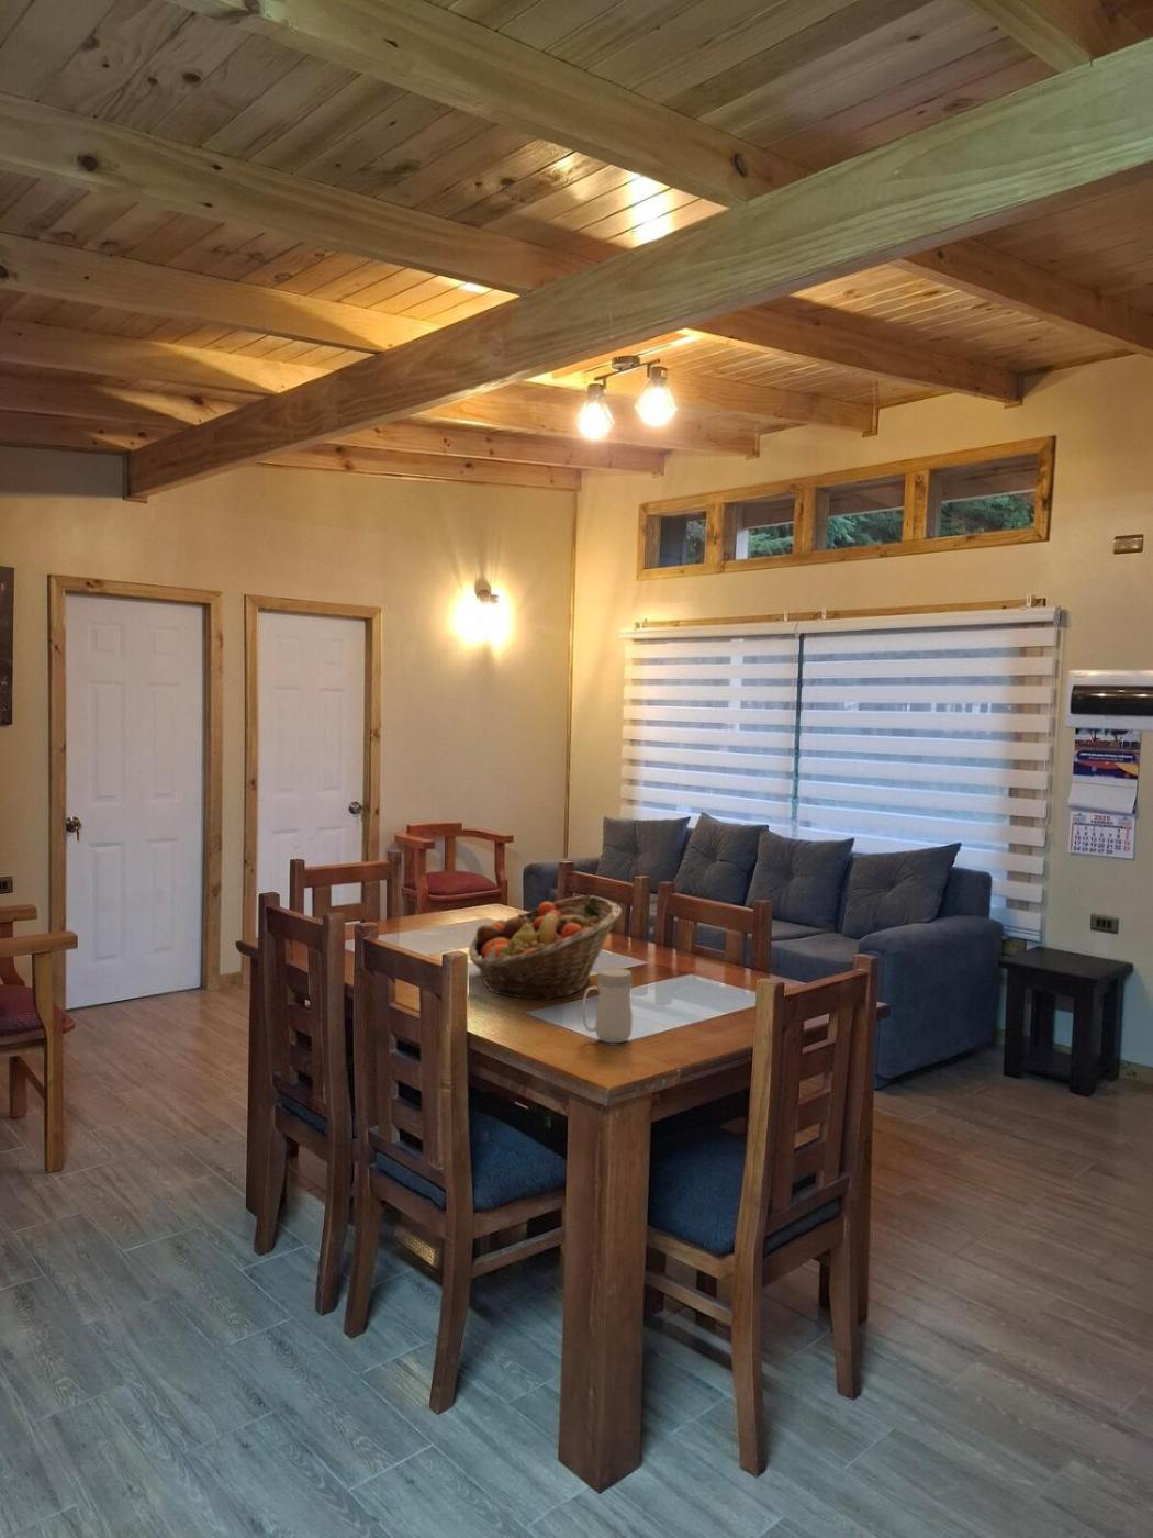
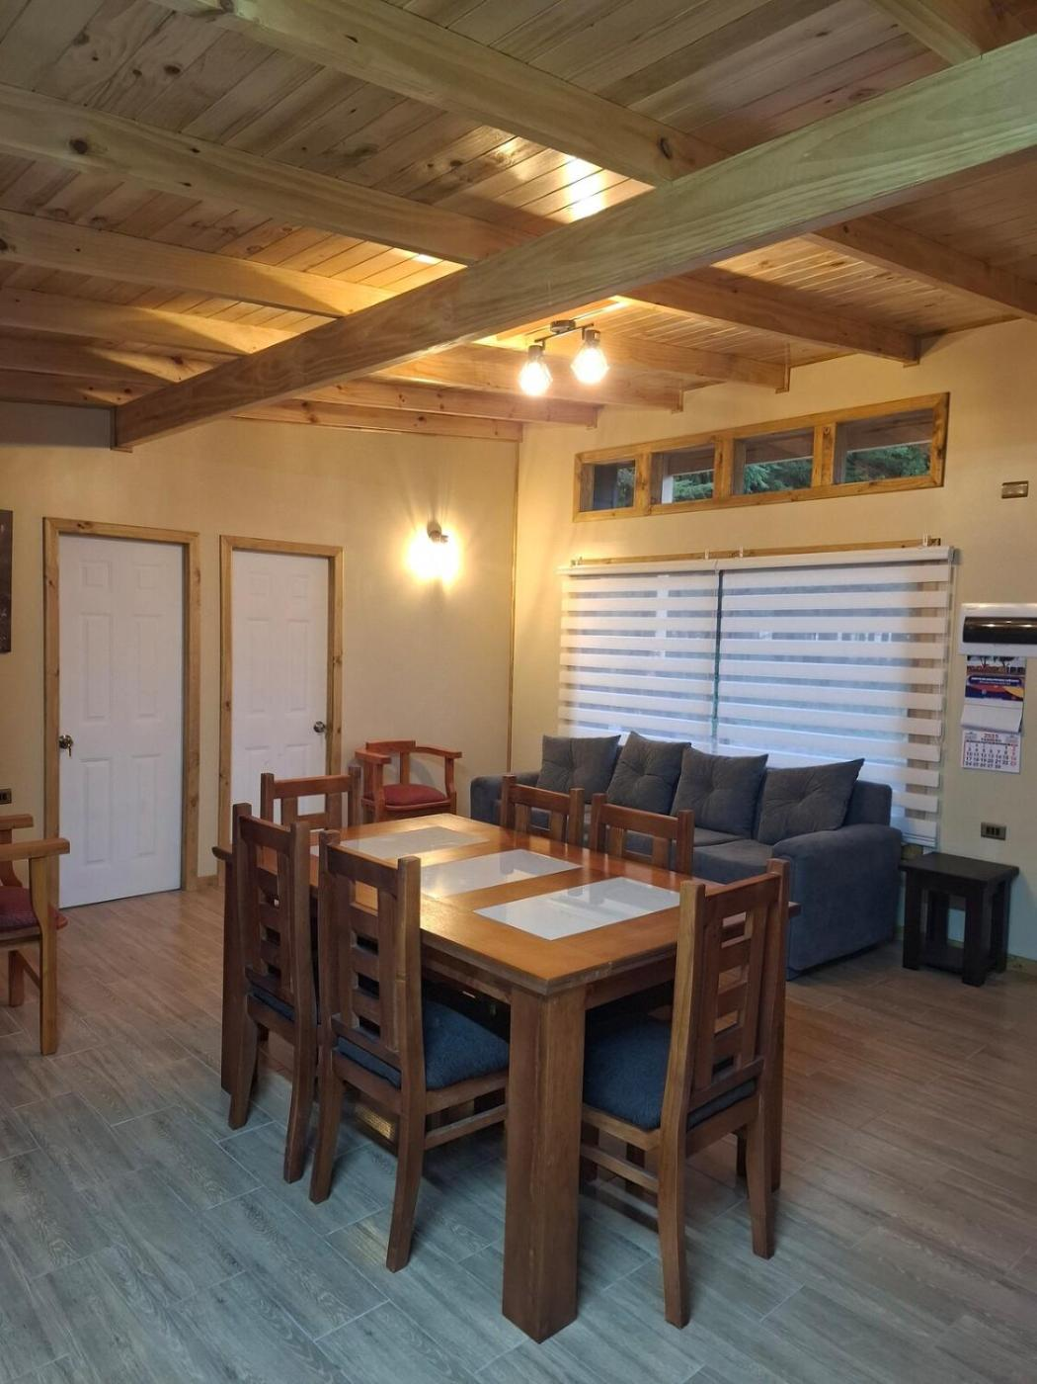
- fruit basket [467,894,623,1000]
- mug [583,966,633,1044]
